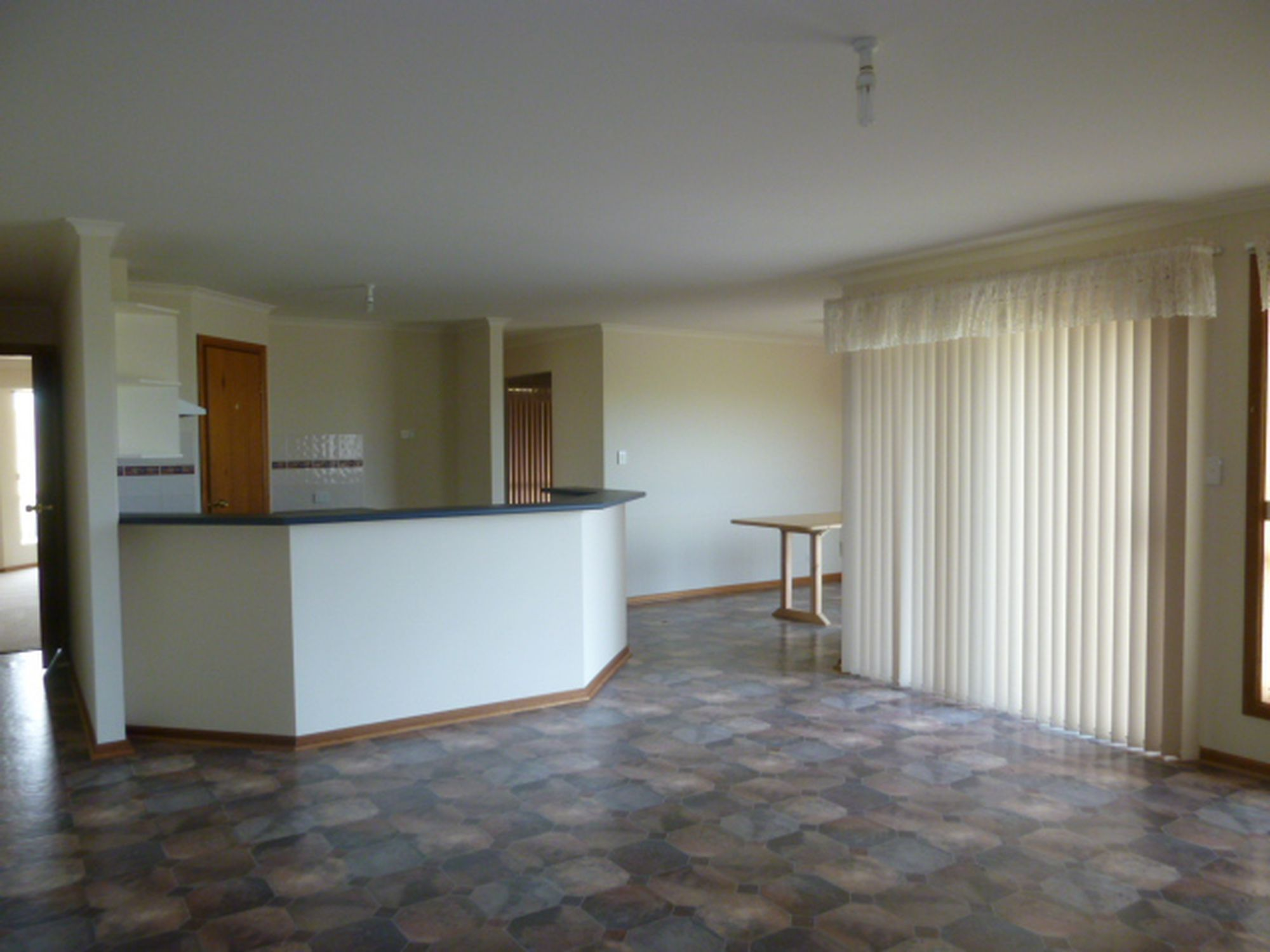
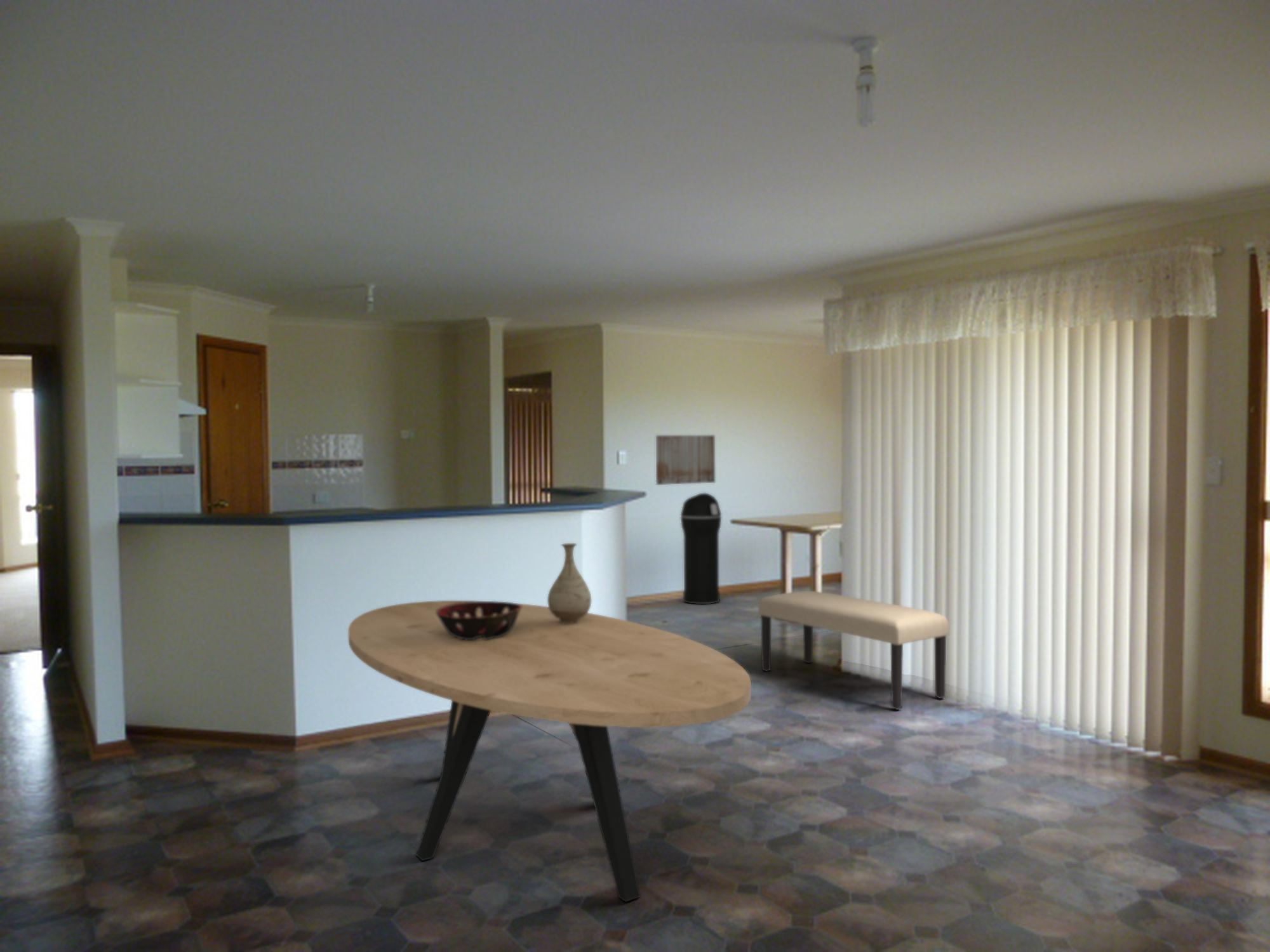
+ vase [547,543,592,625]
+ bench [758,590,950,710]
+ wall art [655,435,716,486]
+ trash can [680,493,722,605]
+ dining table [347,600,752,902]
+ decorative bowl [436,600,522,640]
